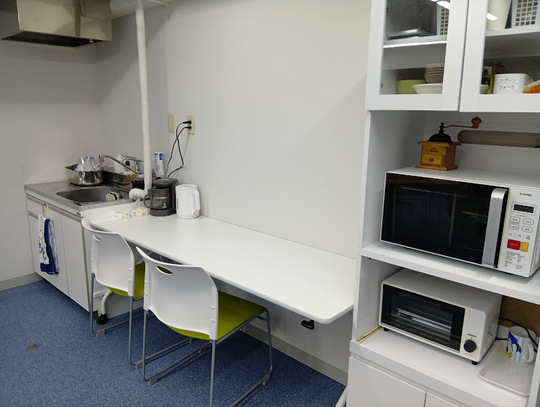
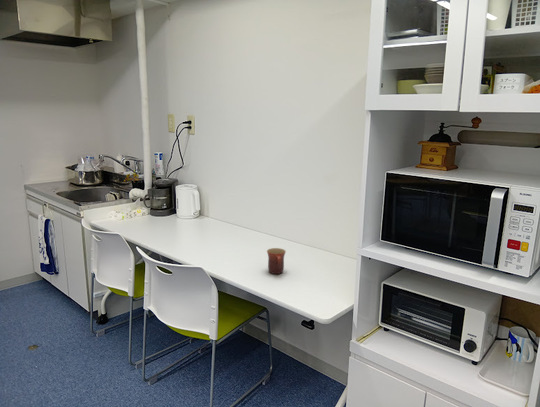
+ mug [266,247,287,275]
